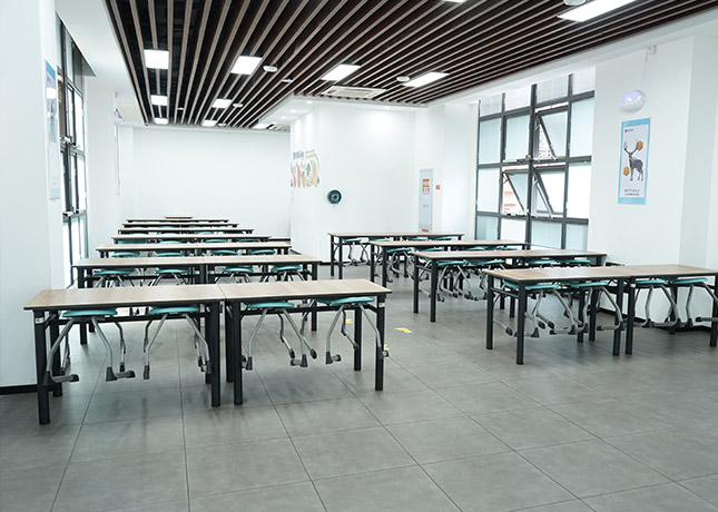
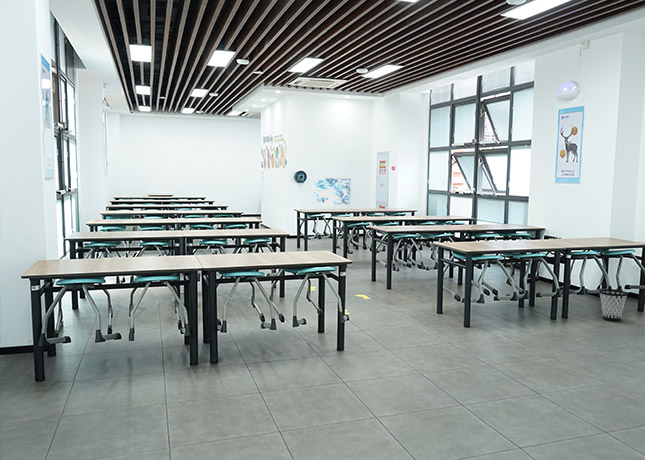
+ wall art [312,177,351,205]
+ wastebasket [598,288,629,322]
